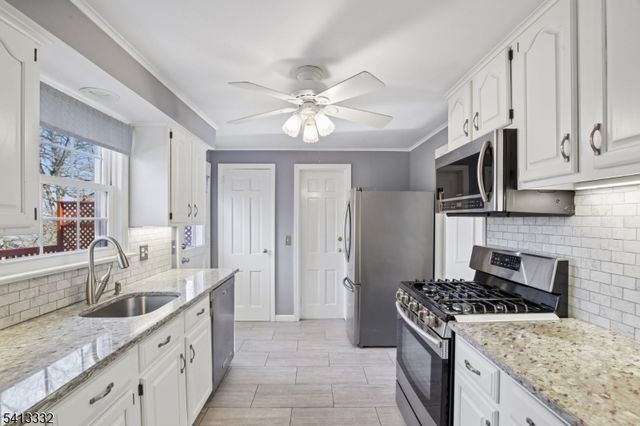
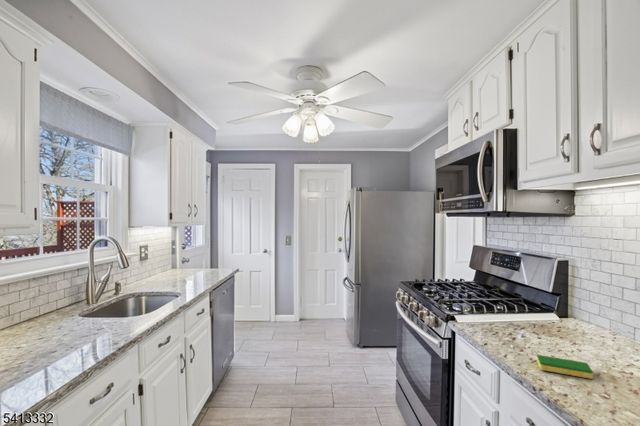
+ dish sponge [536,354,594,380]
